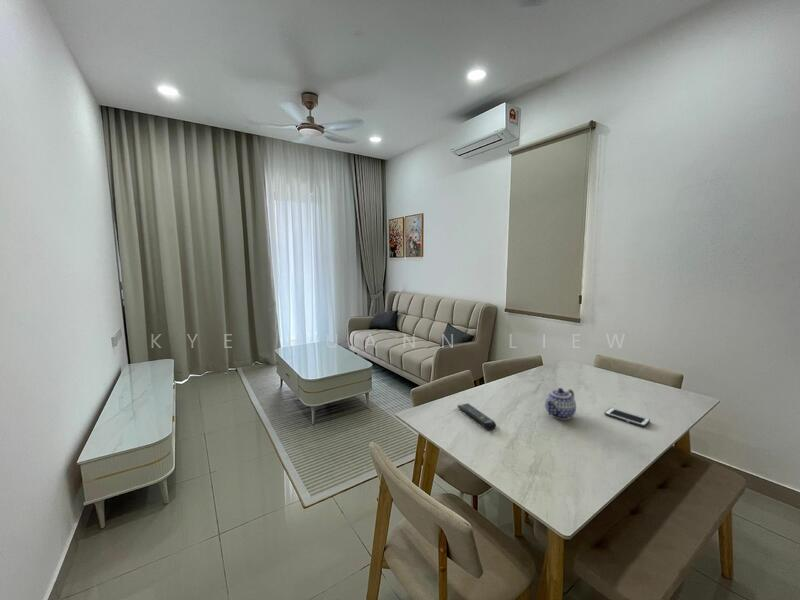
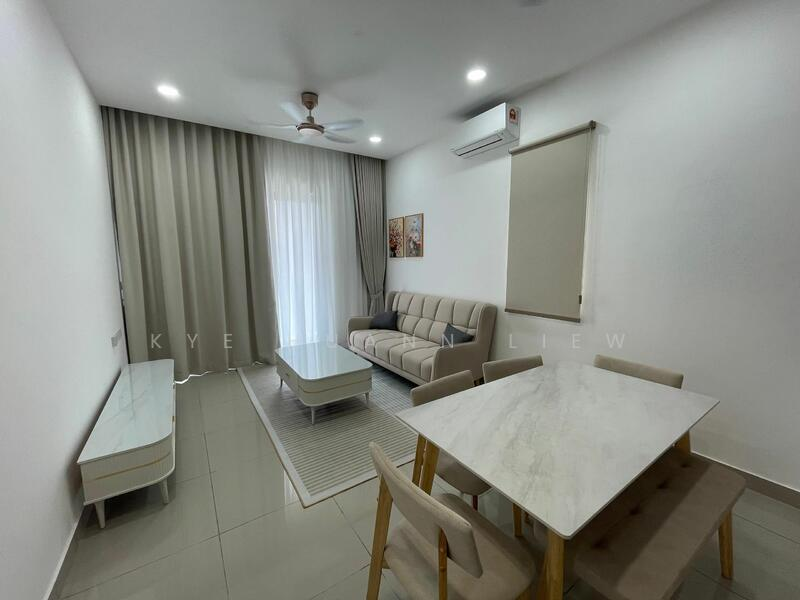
- cell phone [603,407,651,428]
- teapot [544,387,577,421]
- remote control [456,402,497,431]
